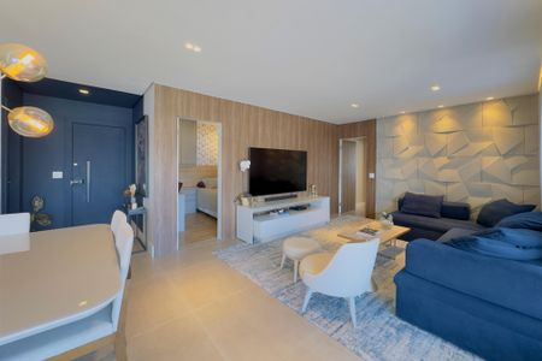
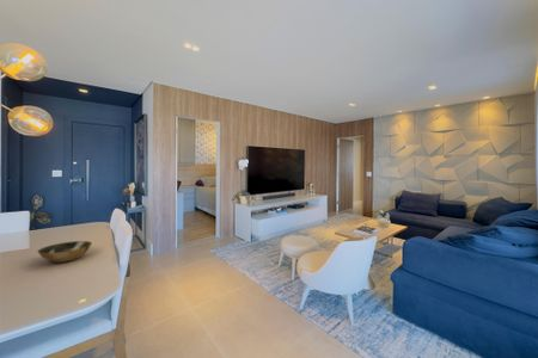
+ bowl [36,240,93,264]
